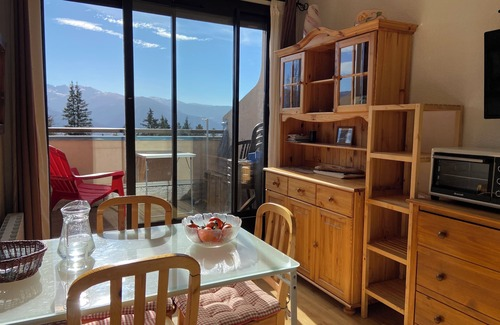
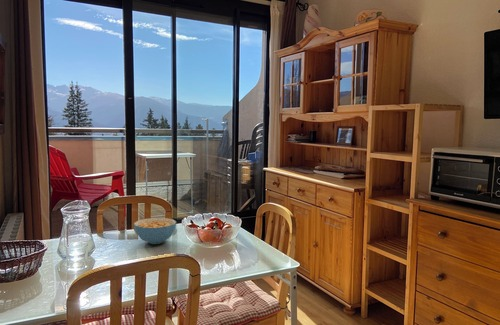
+ cereal bowl [133,217,177,245]
